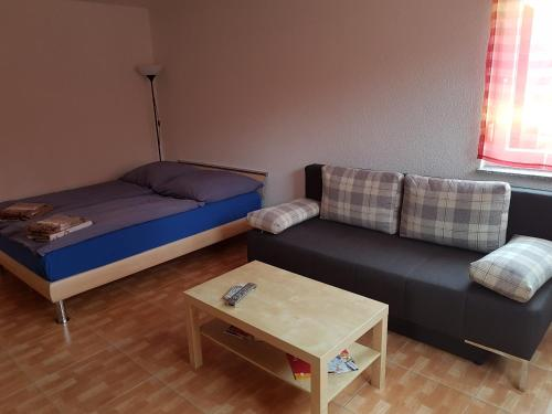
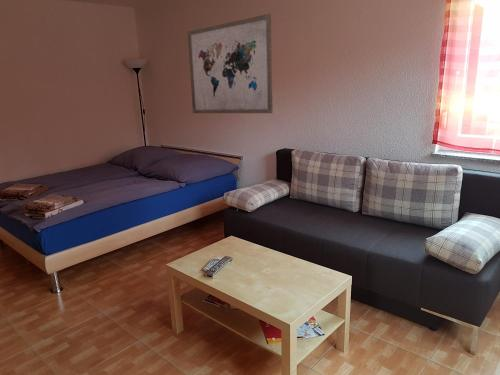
+ wall art [187,13,274,114]
